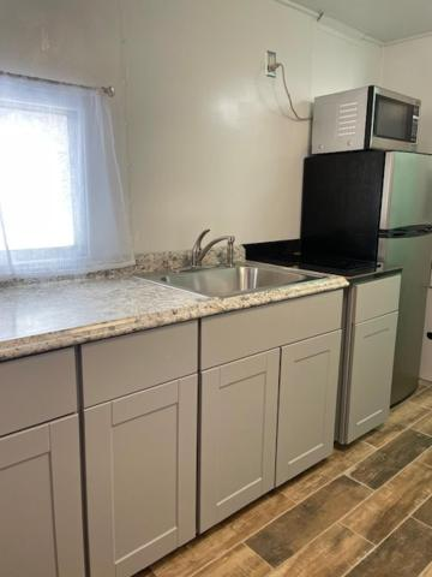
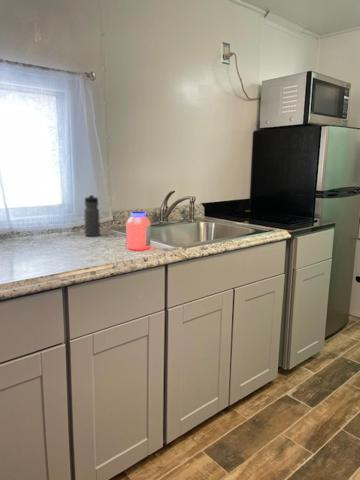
+ jar [125,211,151,251]
+ water bottle [83,193,101,237]
